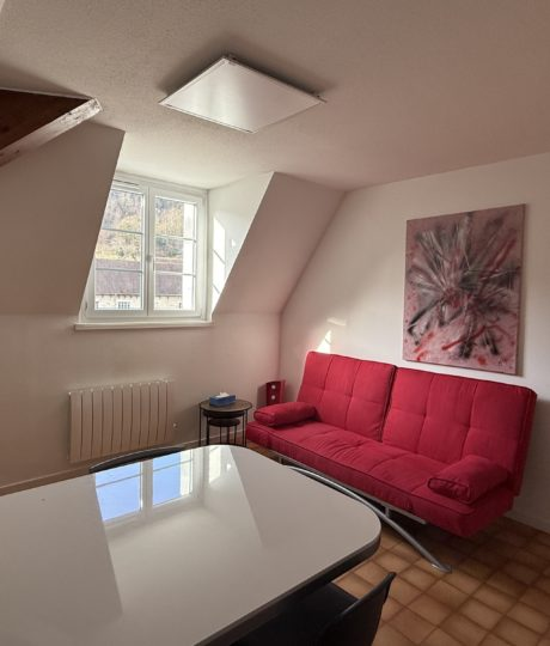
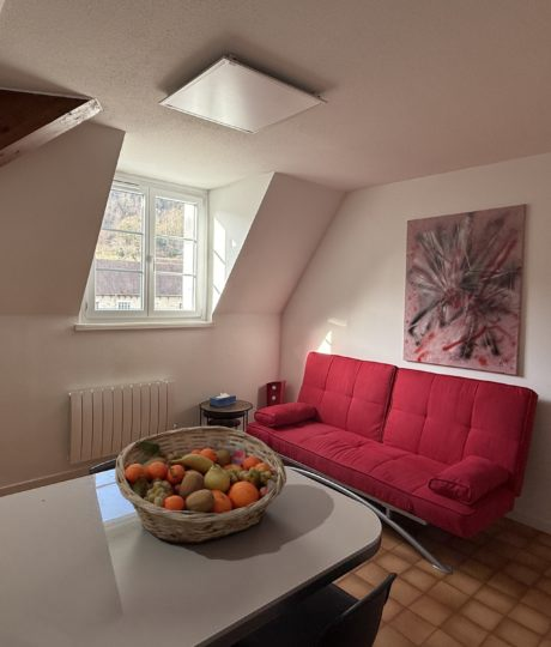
+ fruit basket [114,425,287,545]
